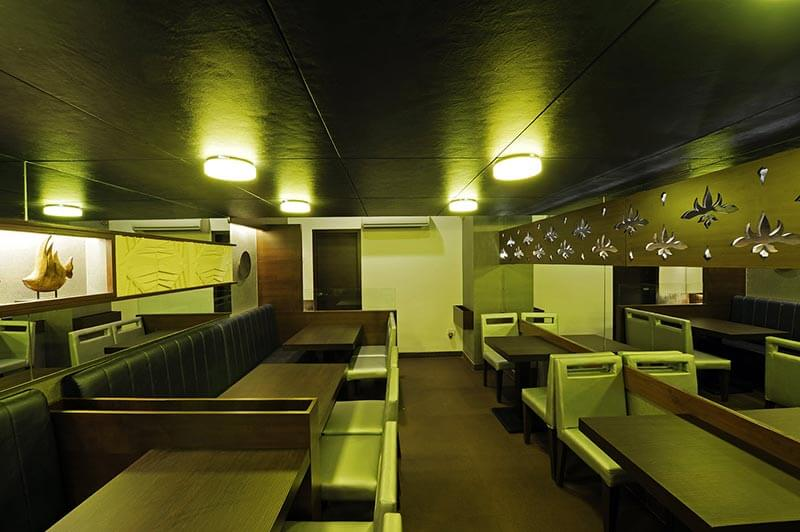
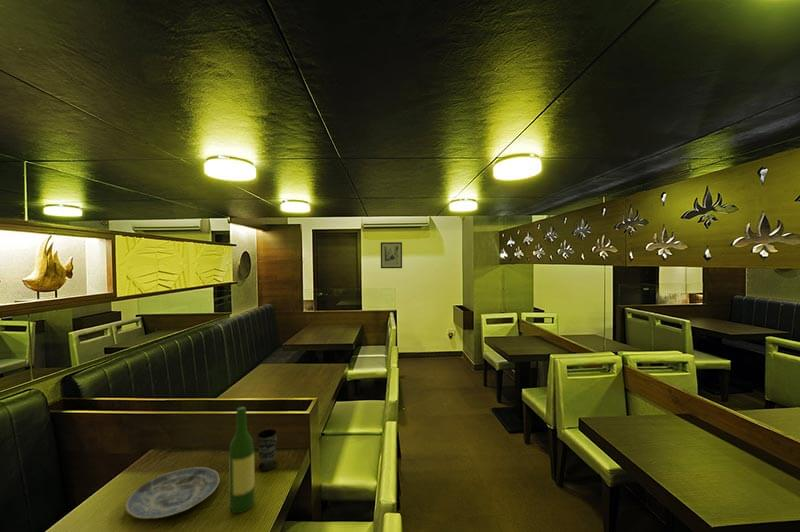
+ plate [124,466,221,520]
+ wall art [380,241,403,269]
+ wine bottle [228,406,256,514]
+ cup [257,428,278,471]
